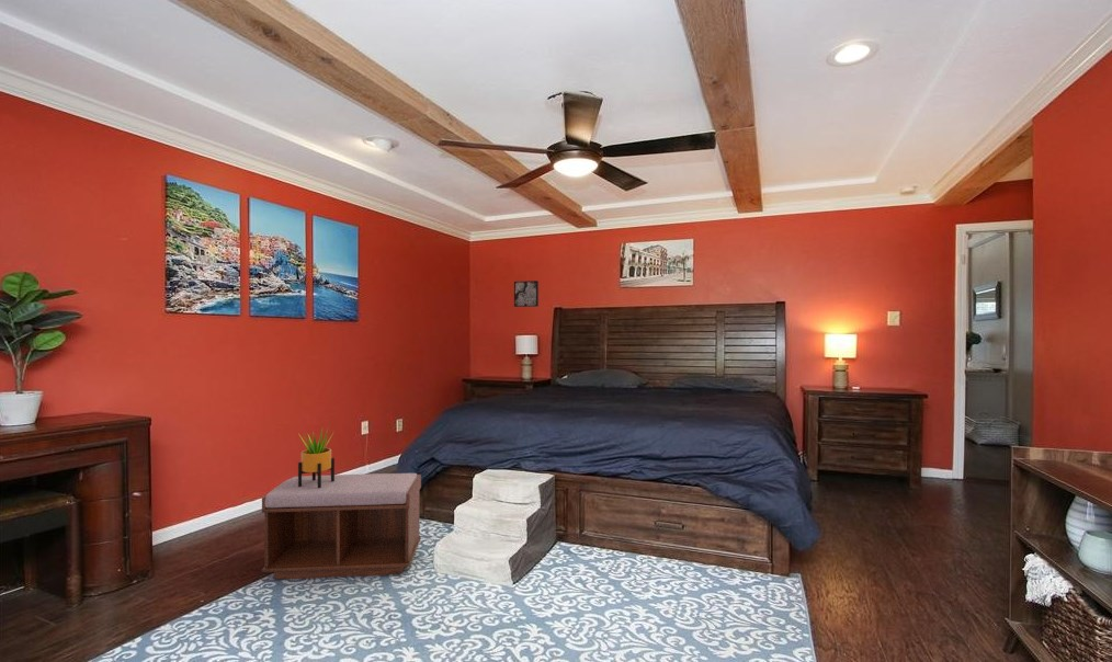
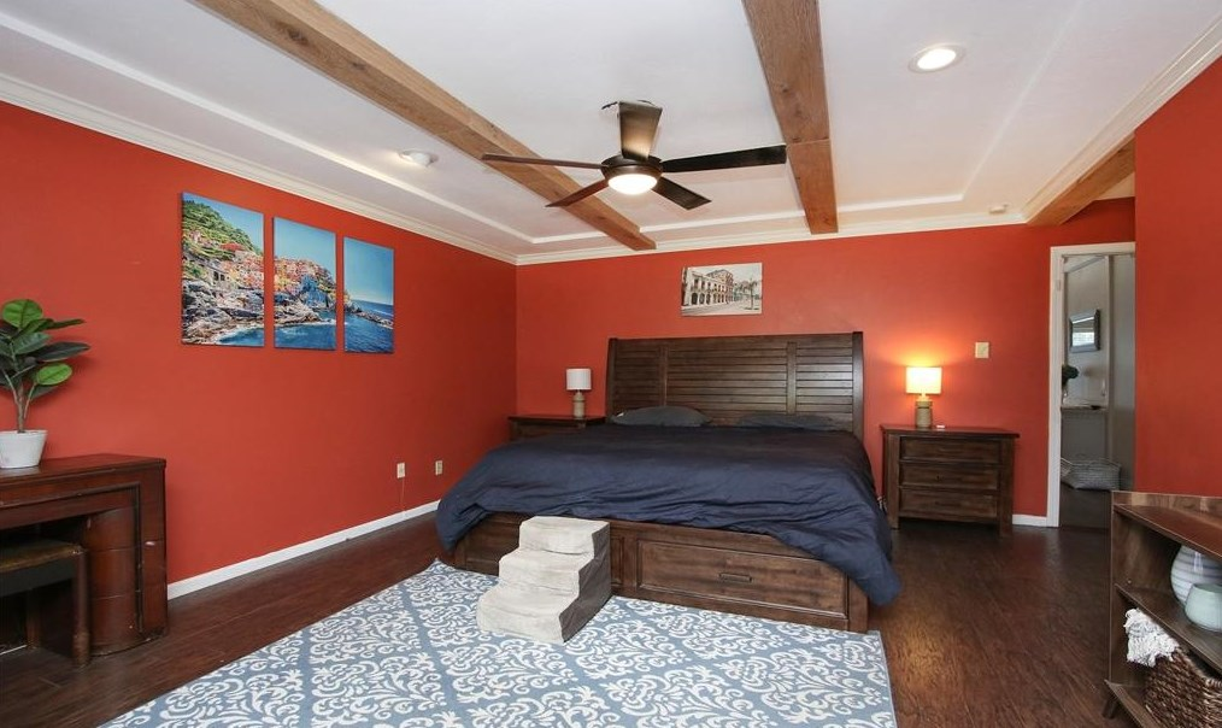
- bench [261,472,422,581]
- wall art [513,279,540,308]
- potted plant [297,425,336,488]
